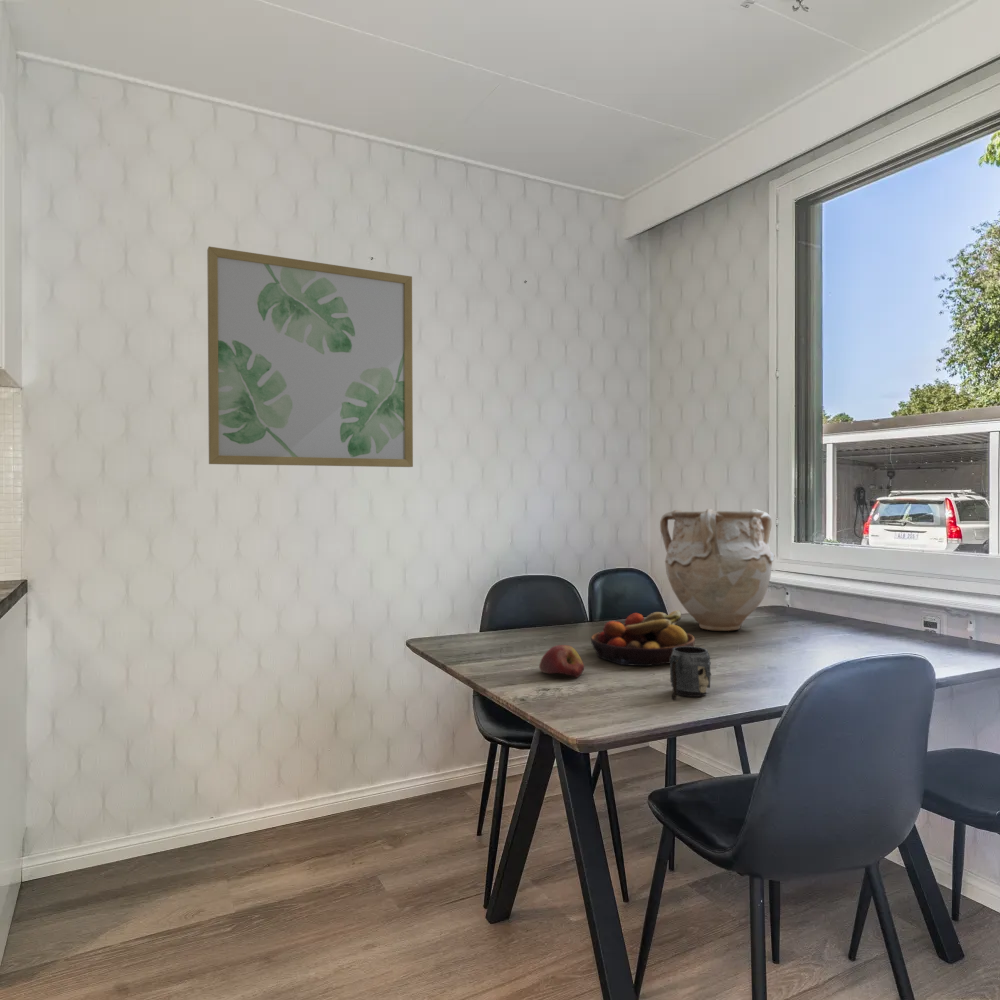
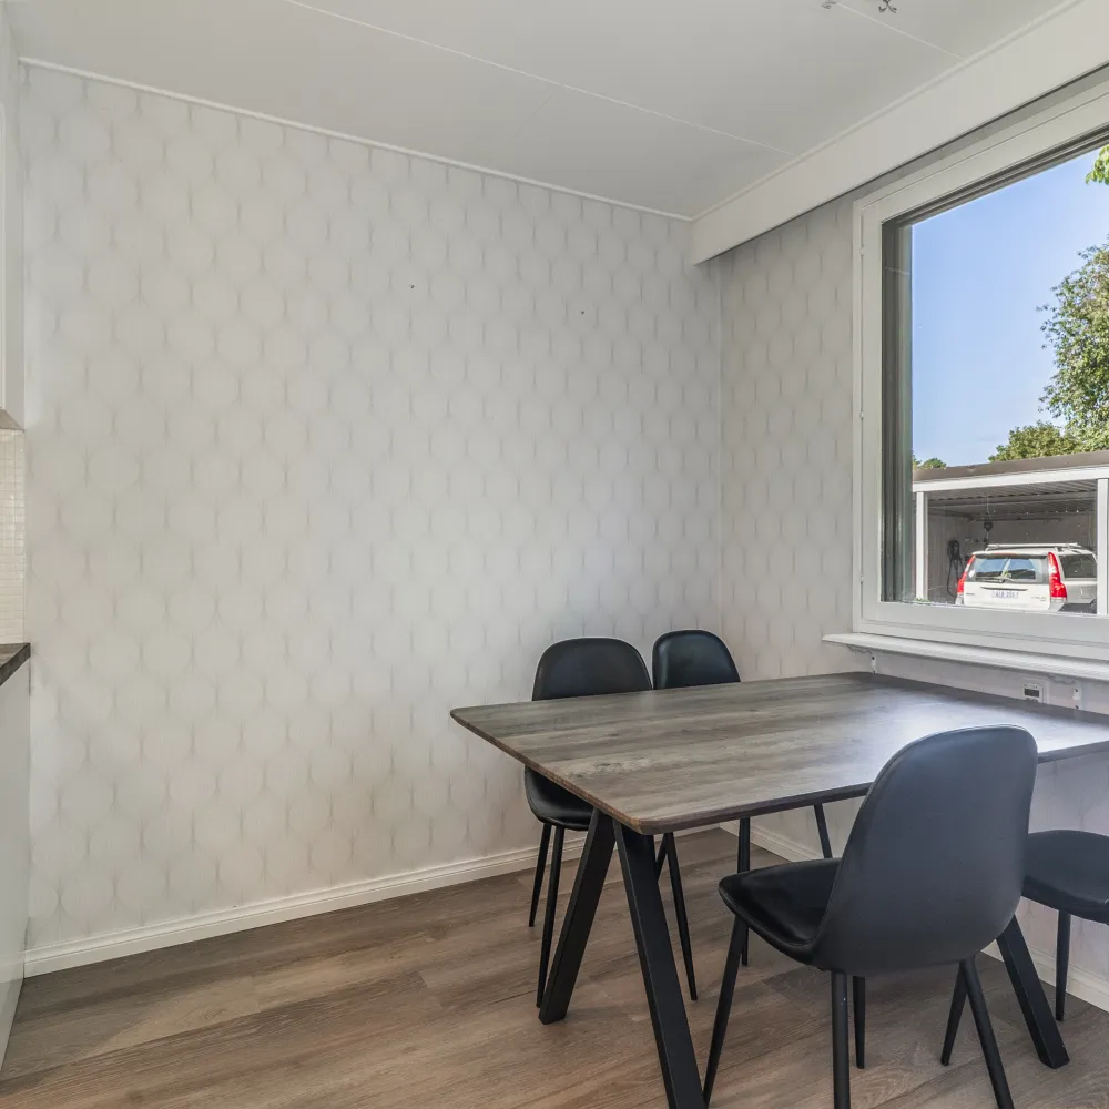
- wall art [206,246,414,468]
- apple [538,644,585,679]
- vase [659,508,775,632]
- mug [669,646,712,700]
- fruit bowl [590,609,696,667]
